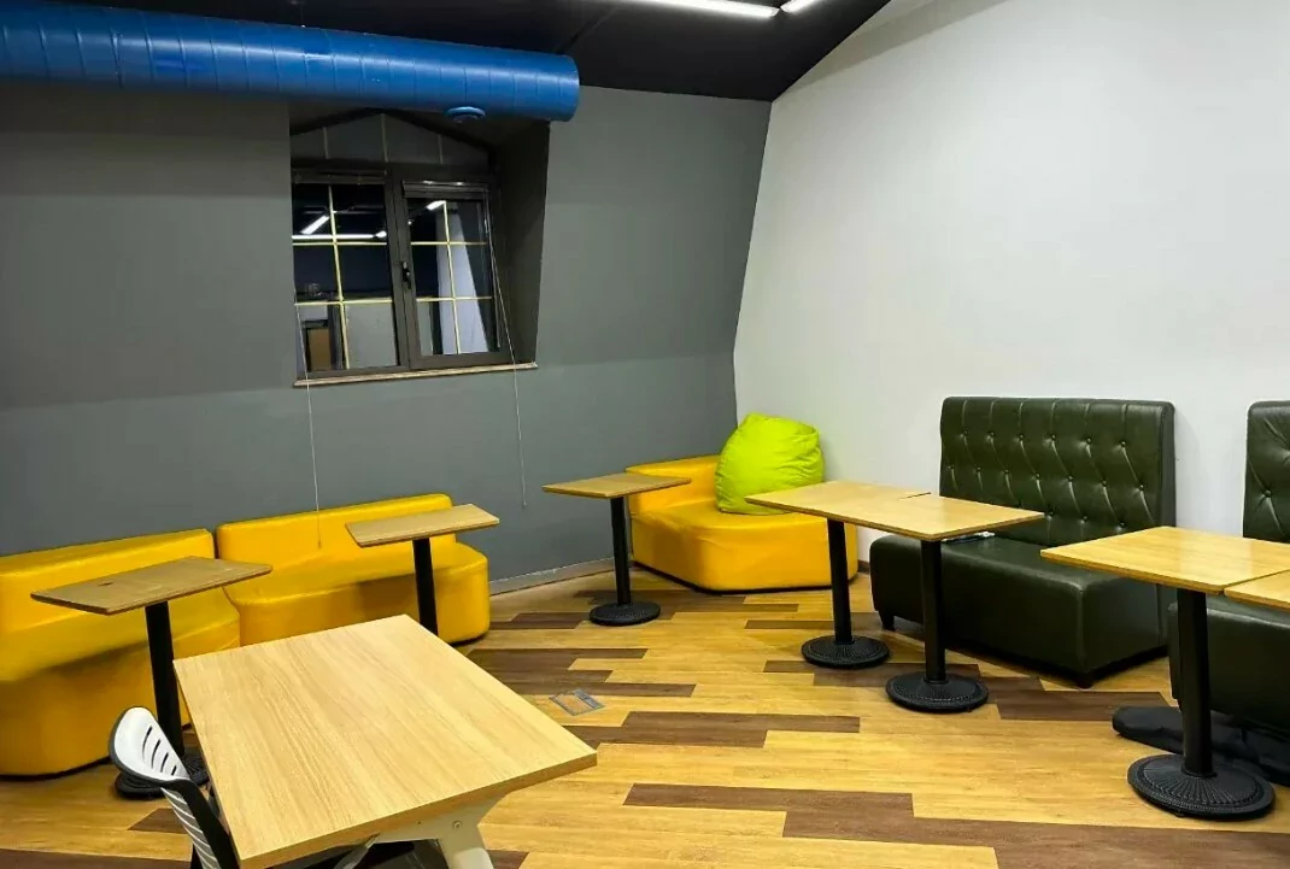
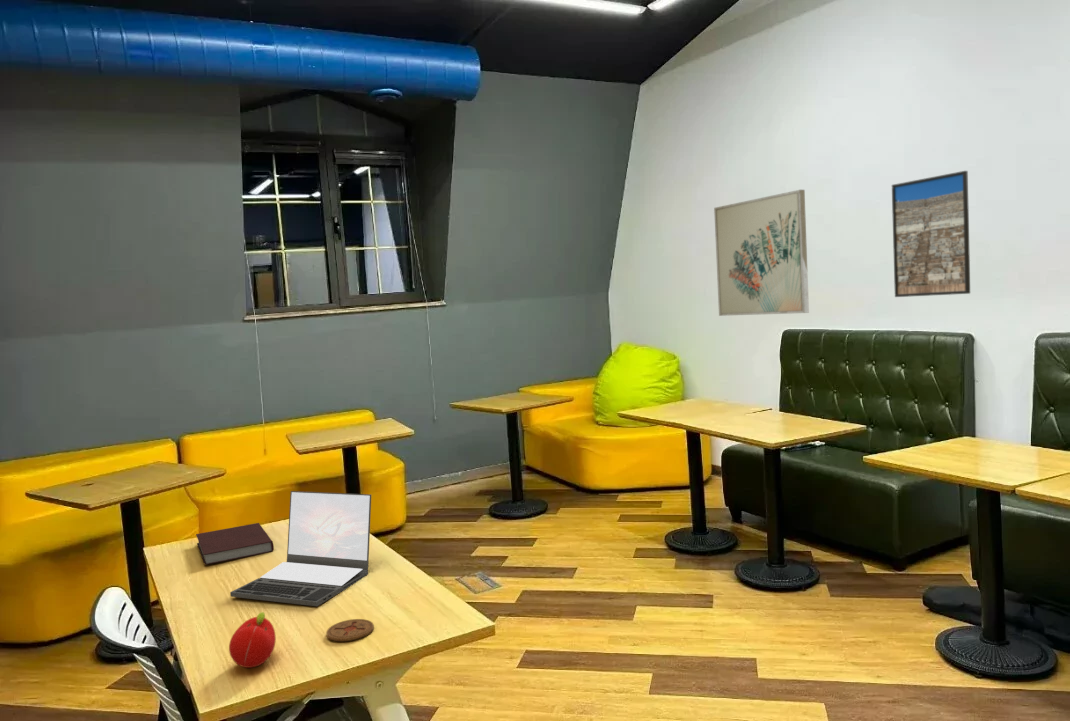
+ notebook [195,522,275,566]
+ wall art [713,189,810,317]
+ fruit [228,611,277,669]
+ coaster [325,618,375,642]
+ laptop [229,490,372,607]
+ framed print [891,170,971,298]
